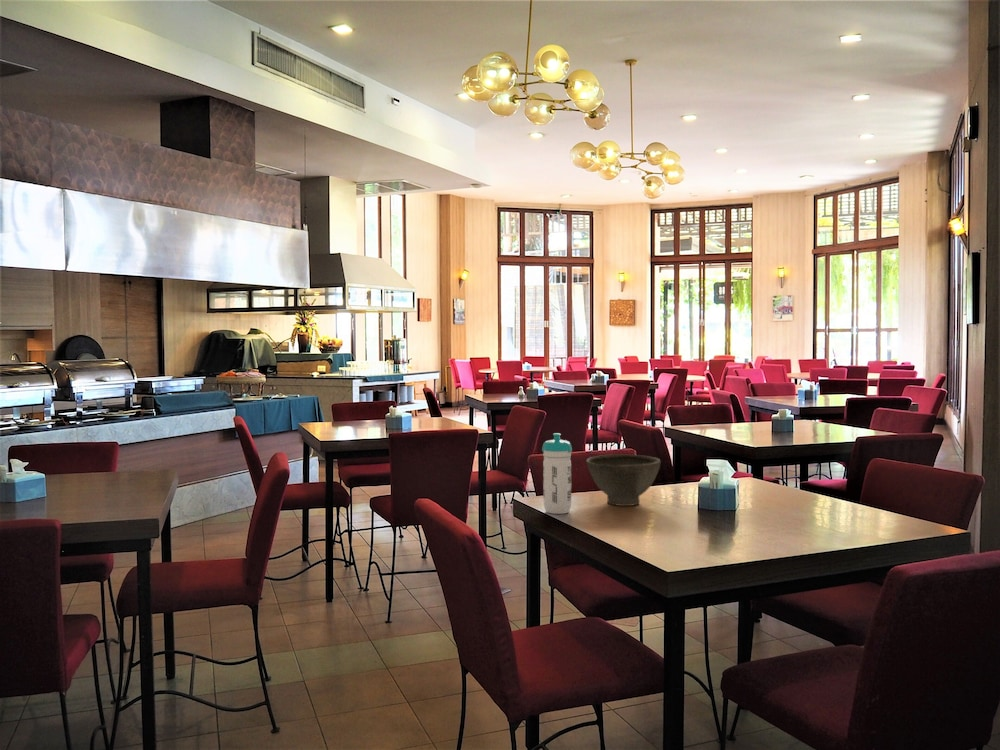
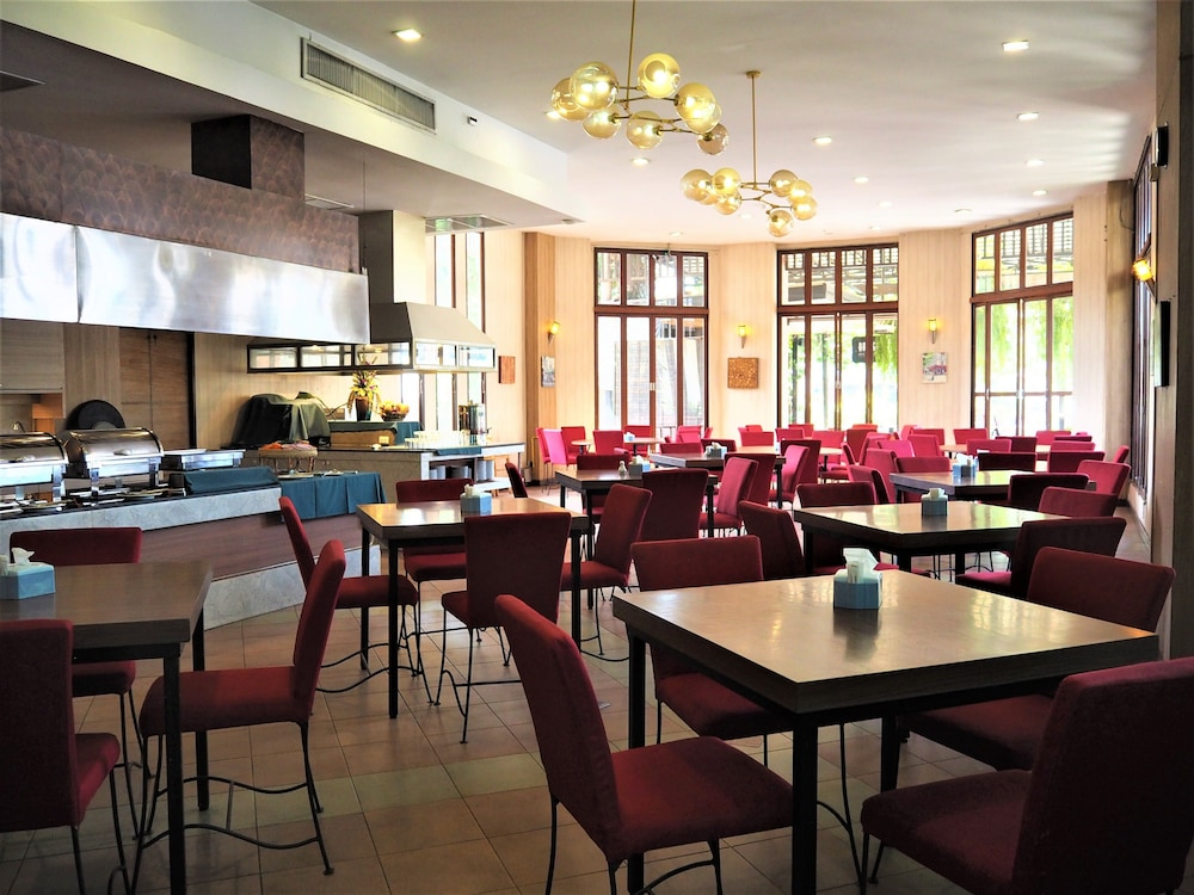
- water bottle [541,432,573,515]
- bowl [585,453,662,507]
